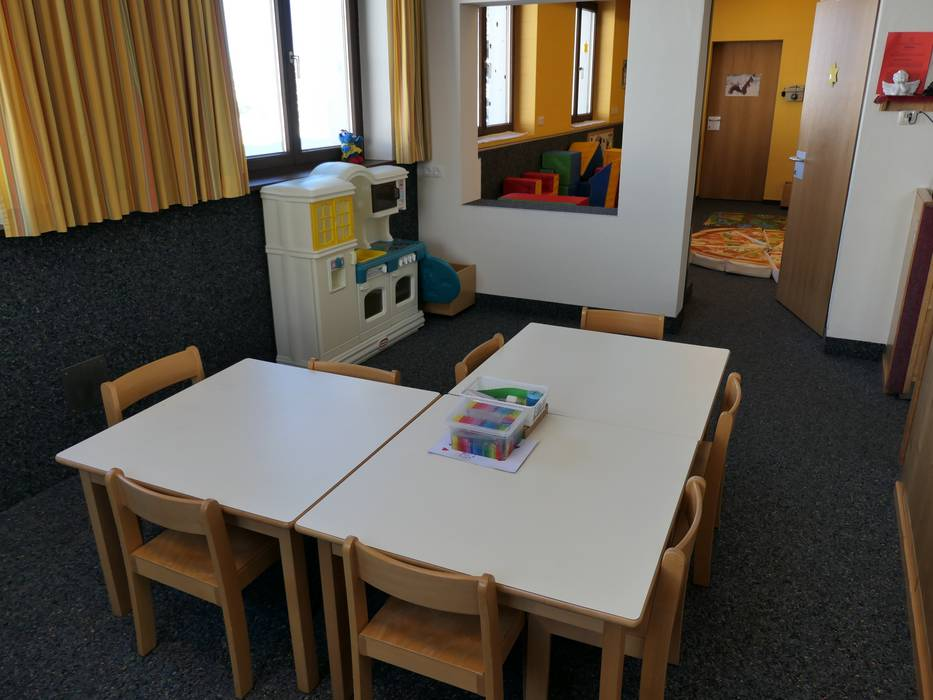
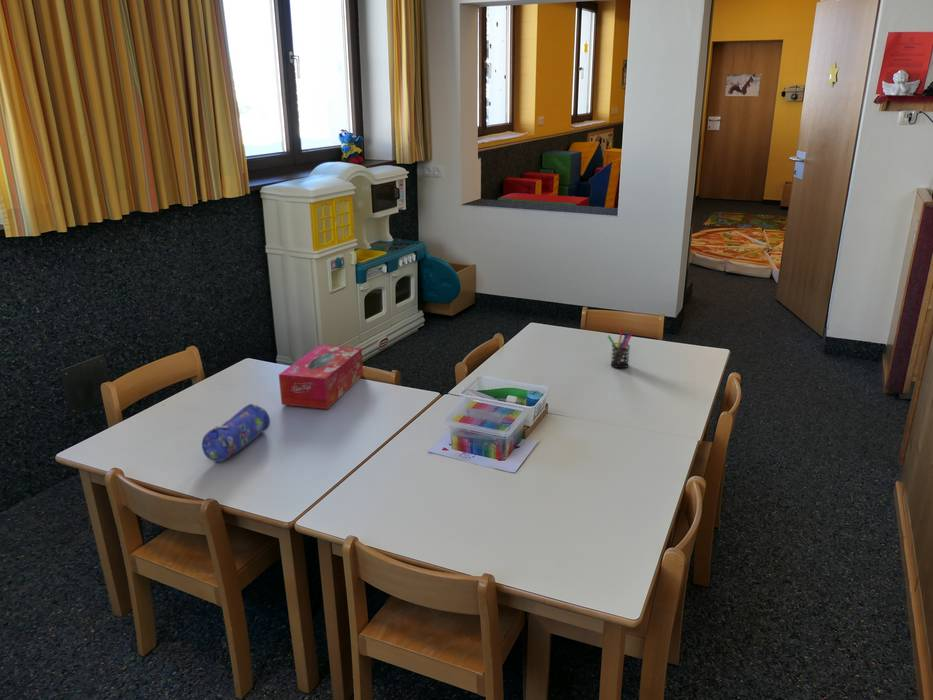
+ tissue box [278,344,364,410]
+ pencil case [201,403,271,463]
+ pen holder [607,327,633,369]
